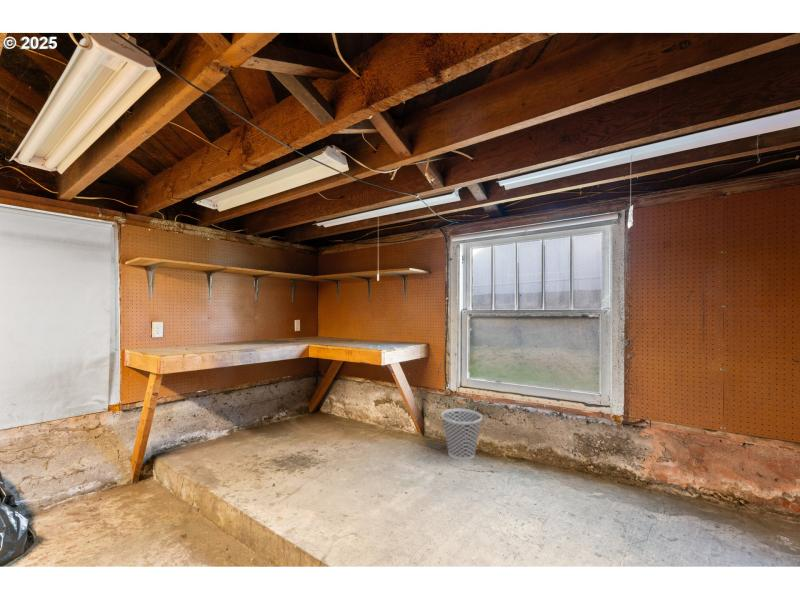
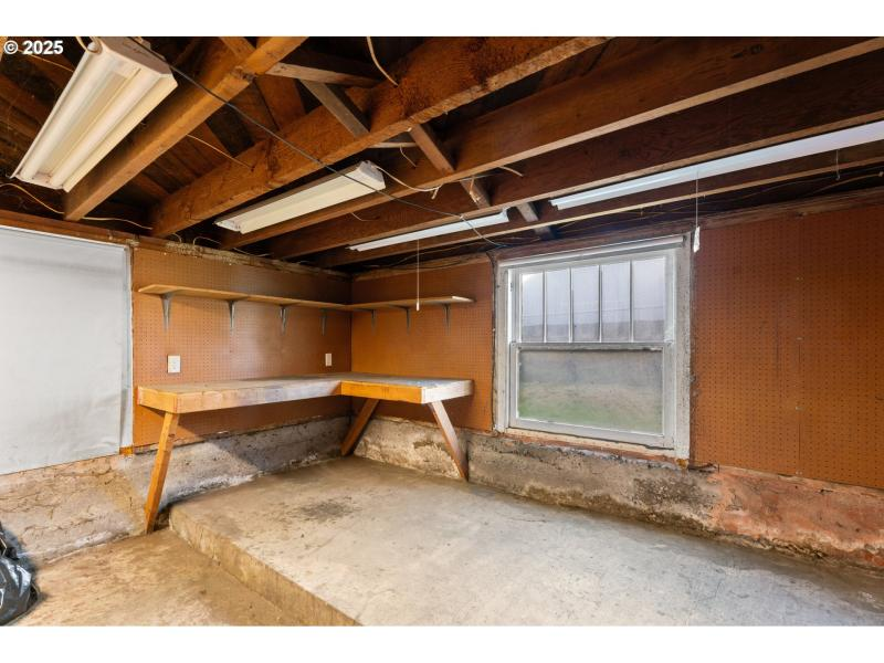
- wastebasket [440,407,483,461]
